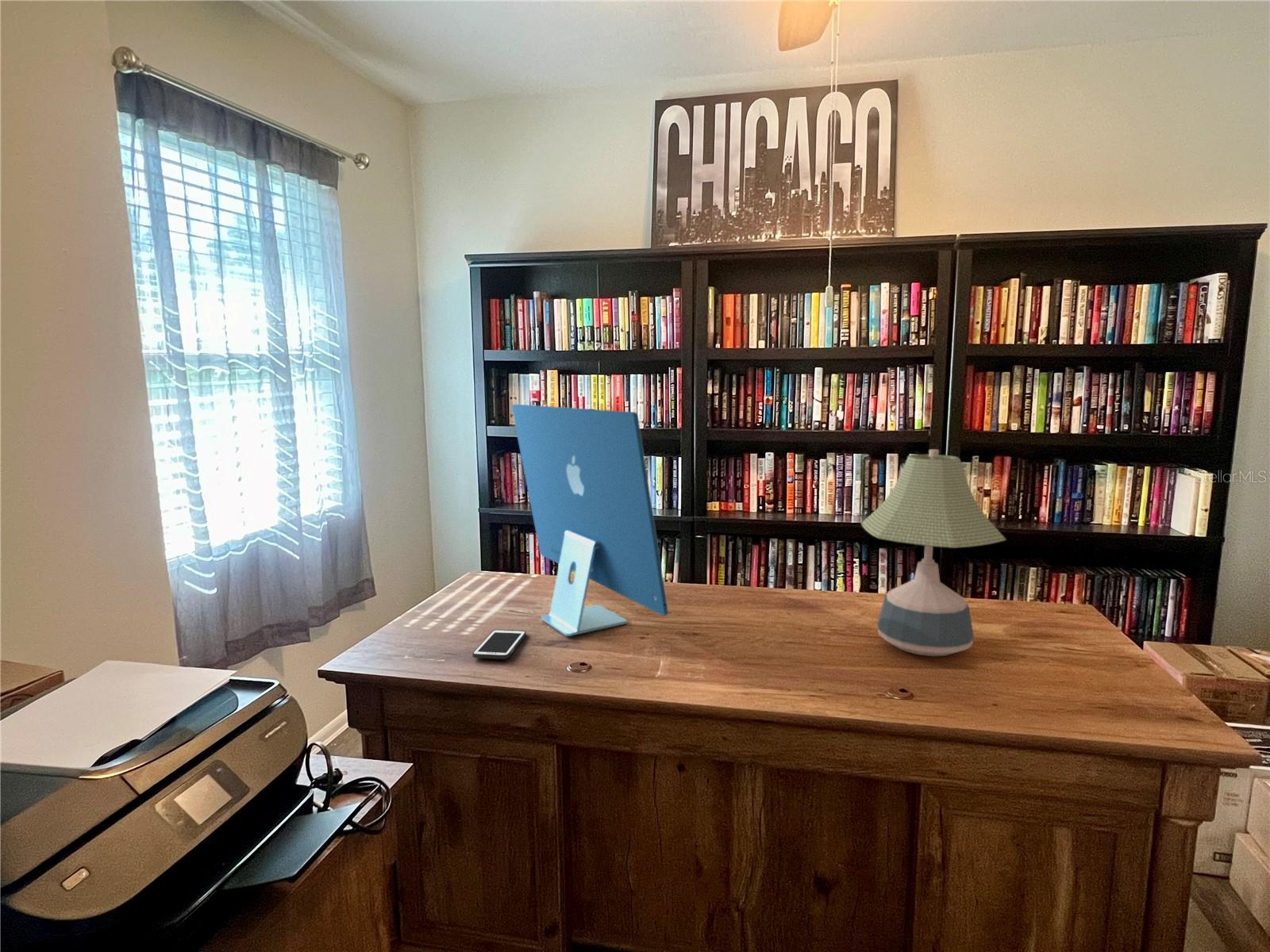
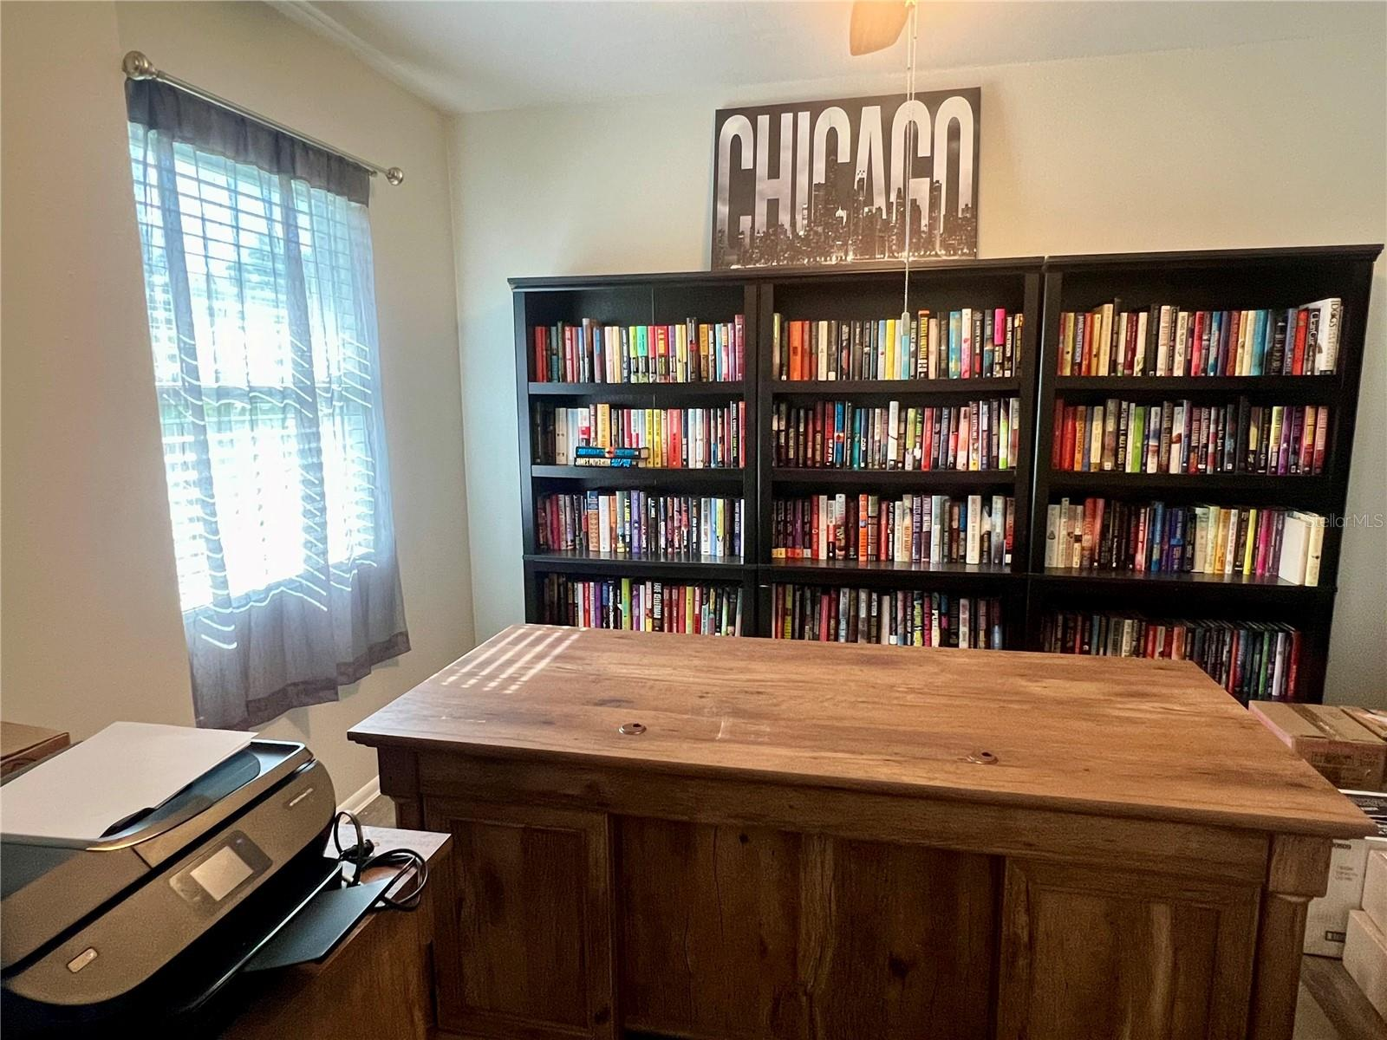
- computer monitor [511,403,669,637]
- cell phone [471,629,527,660]
- desk lamp [860,449,1007,657]
